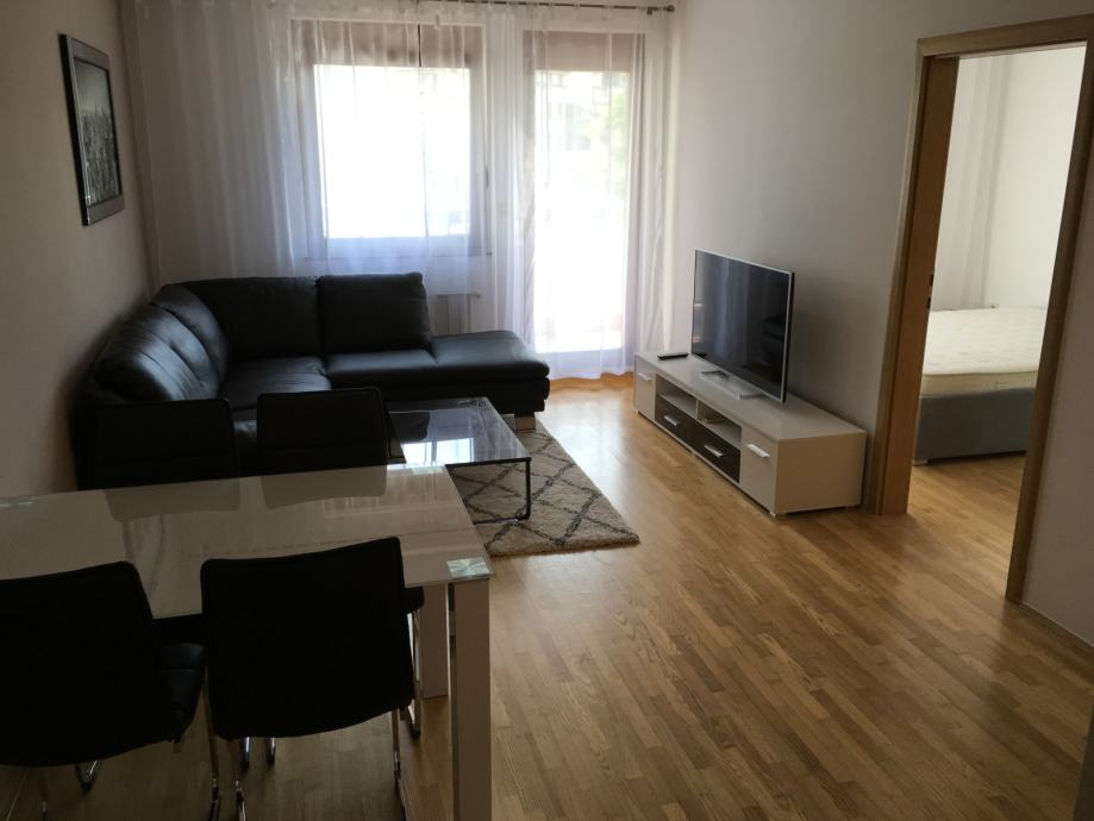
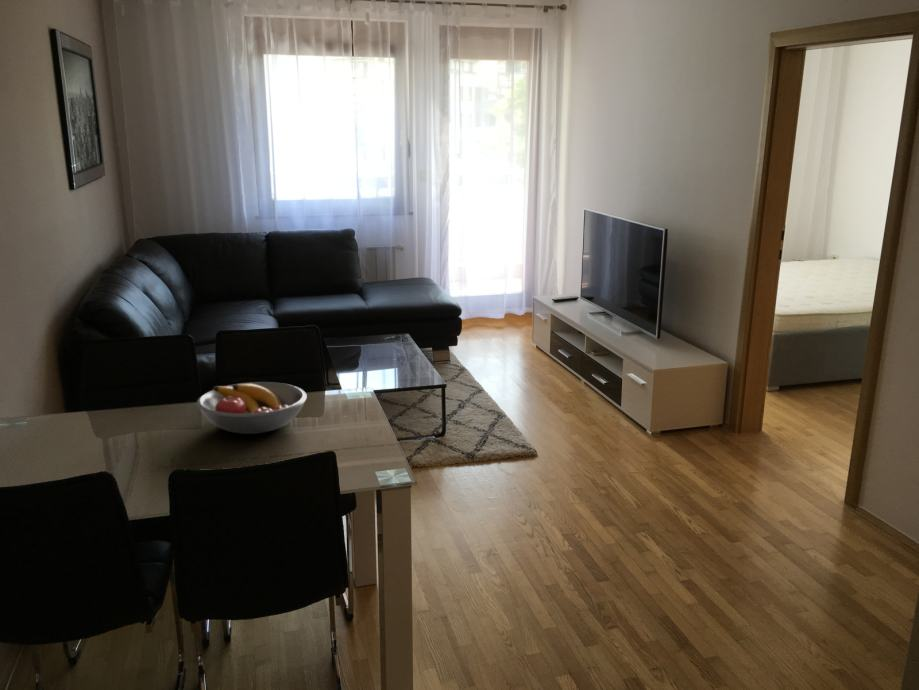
+ fruit bowl [196,381,308,435]
